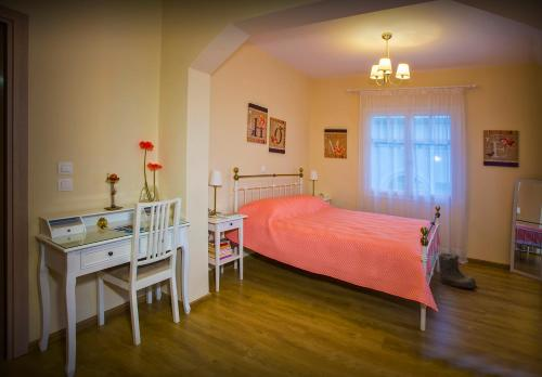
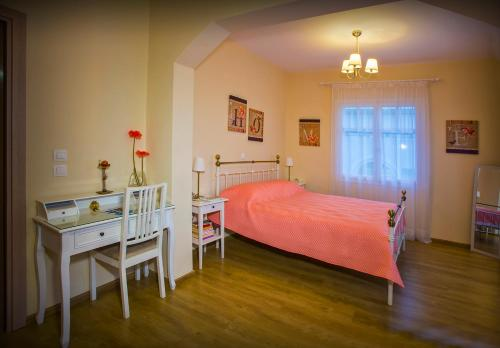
- boots [438,252,477,290]
